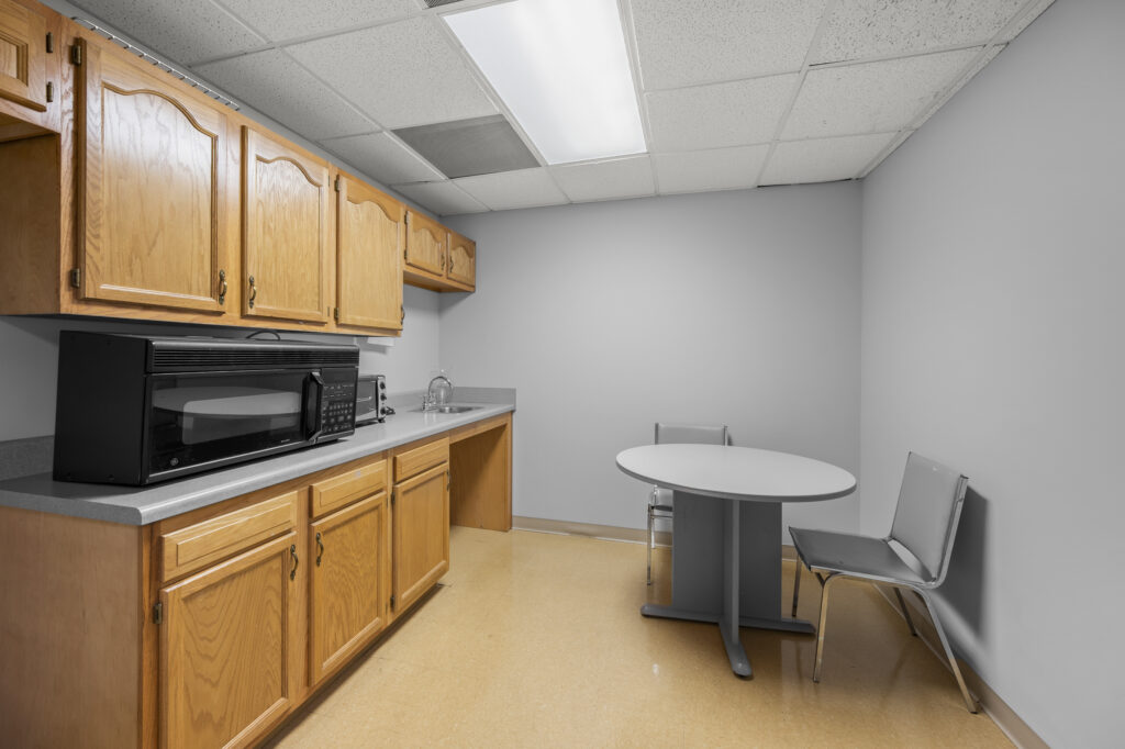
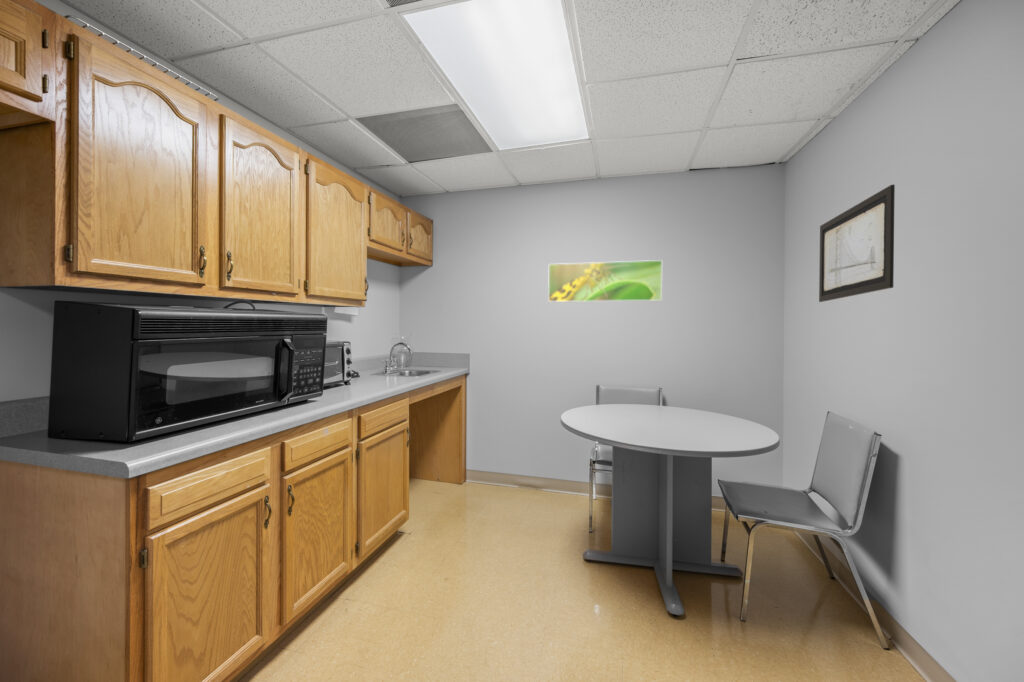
+ wall art [818,184,896,303]
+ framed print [547,259,663,303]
